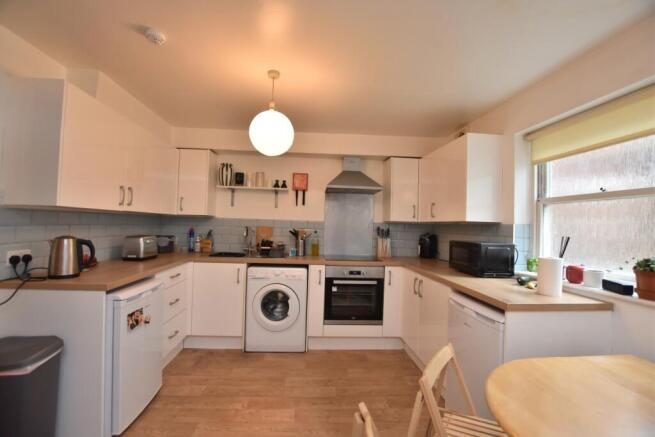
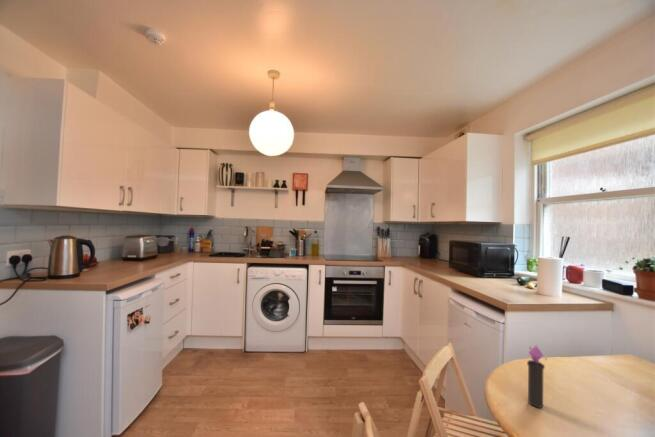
+ candle [526,345,548,409]
